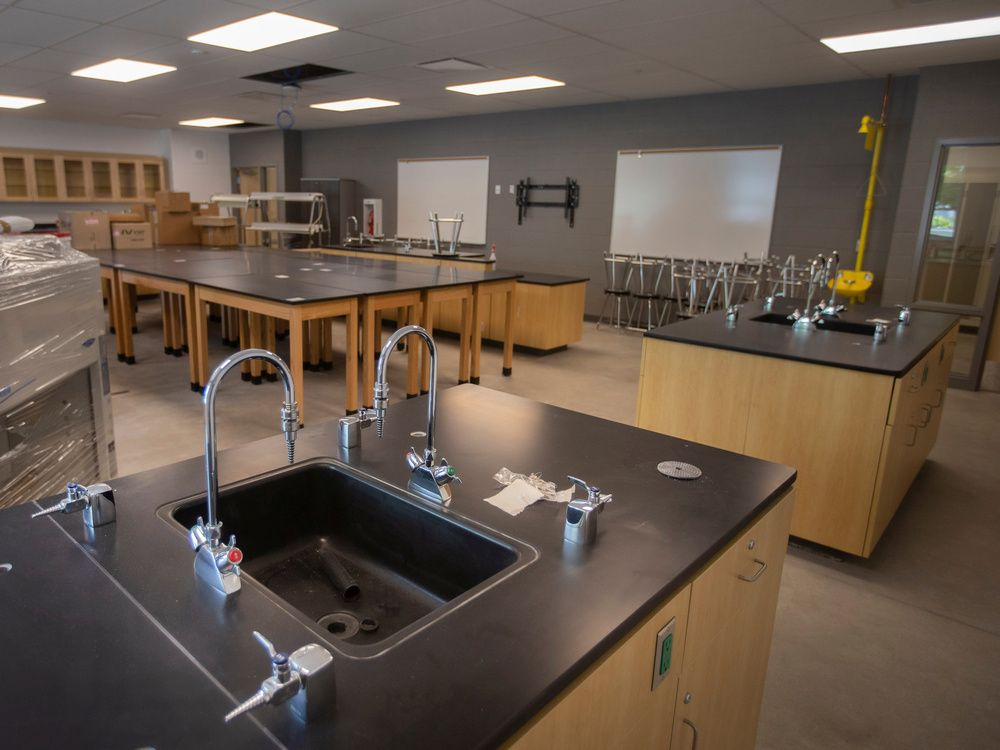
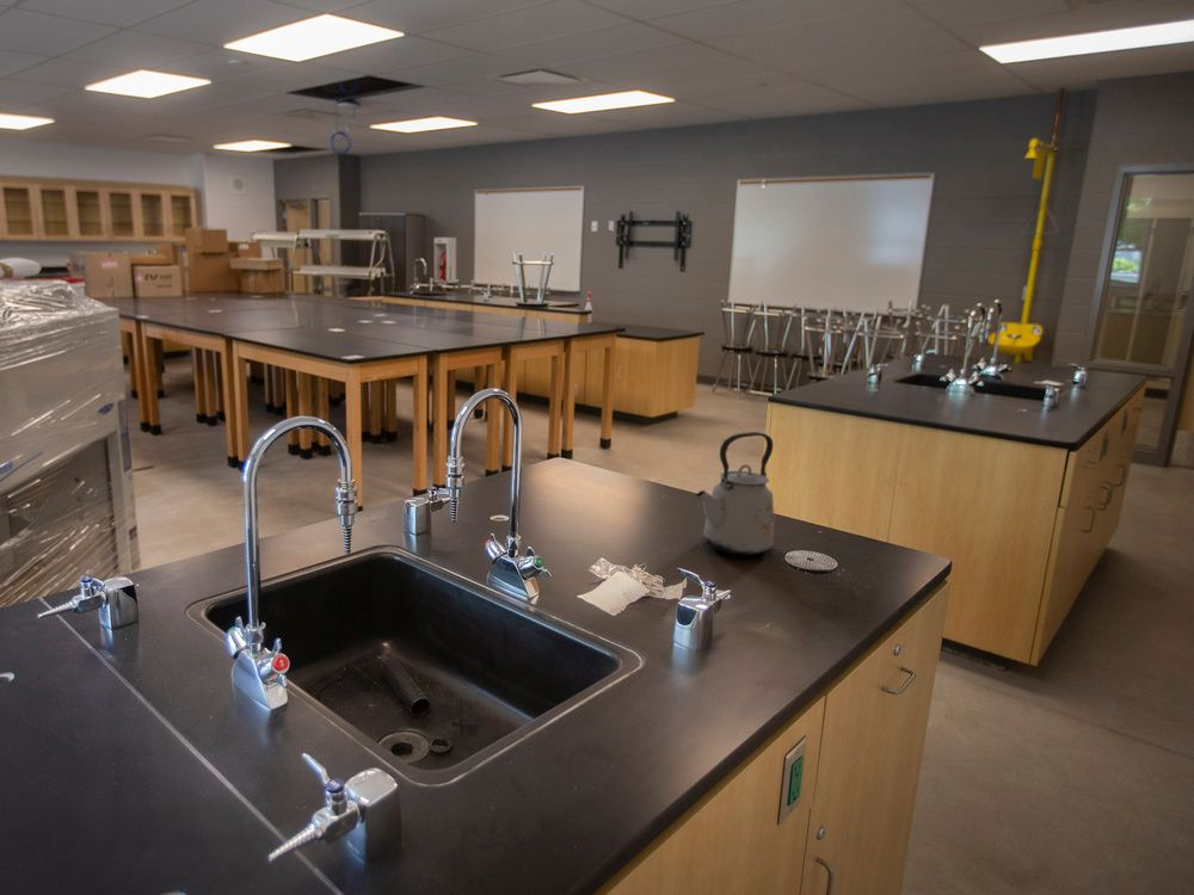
+ kettle [695,431,775,556]
